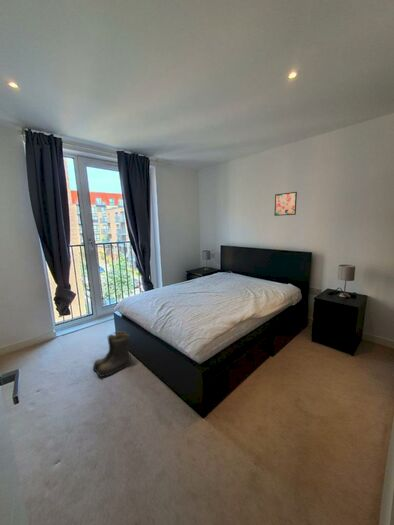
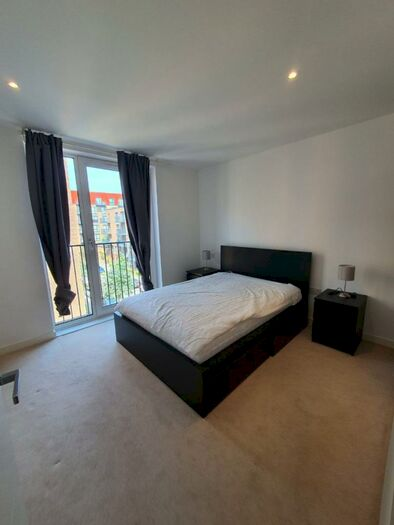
- wall art [273,191,298,217]
- boots [92,331,133,378]
